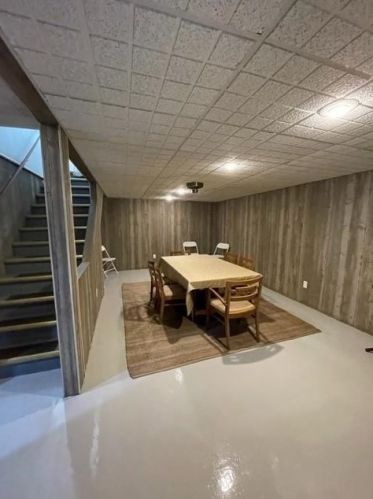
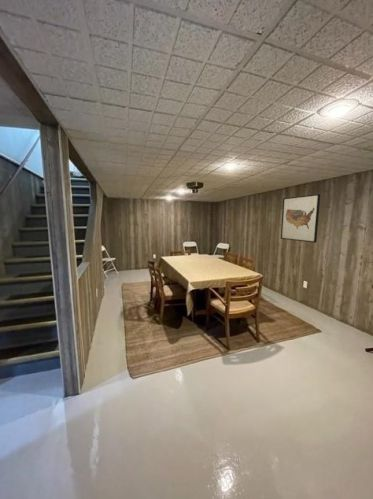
+ wall art [280,193,321,244]
